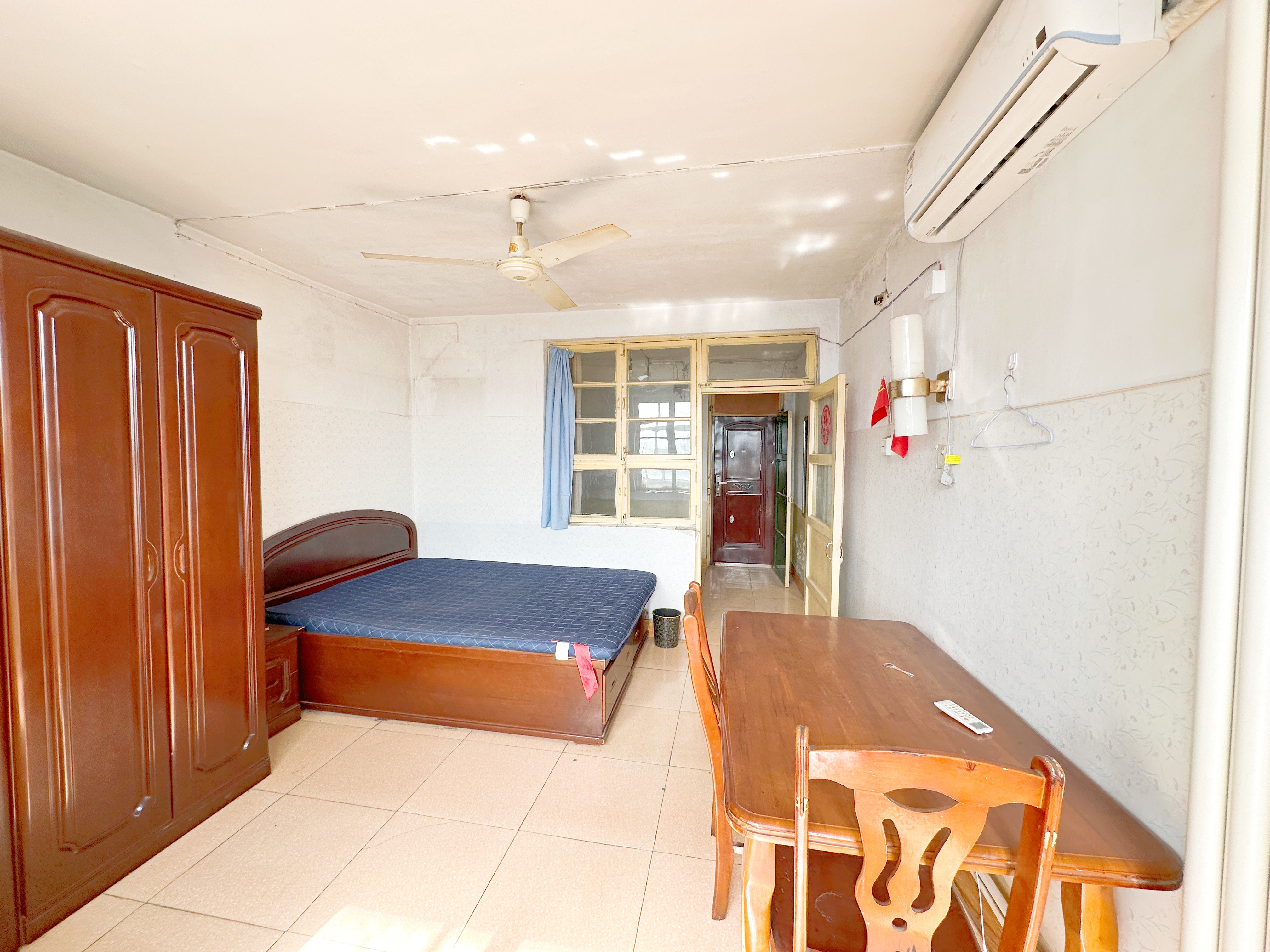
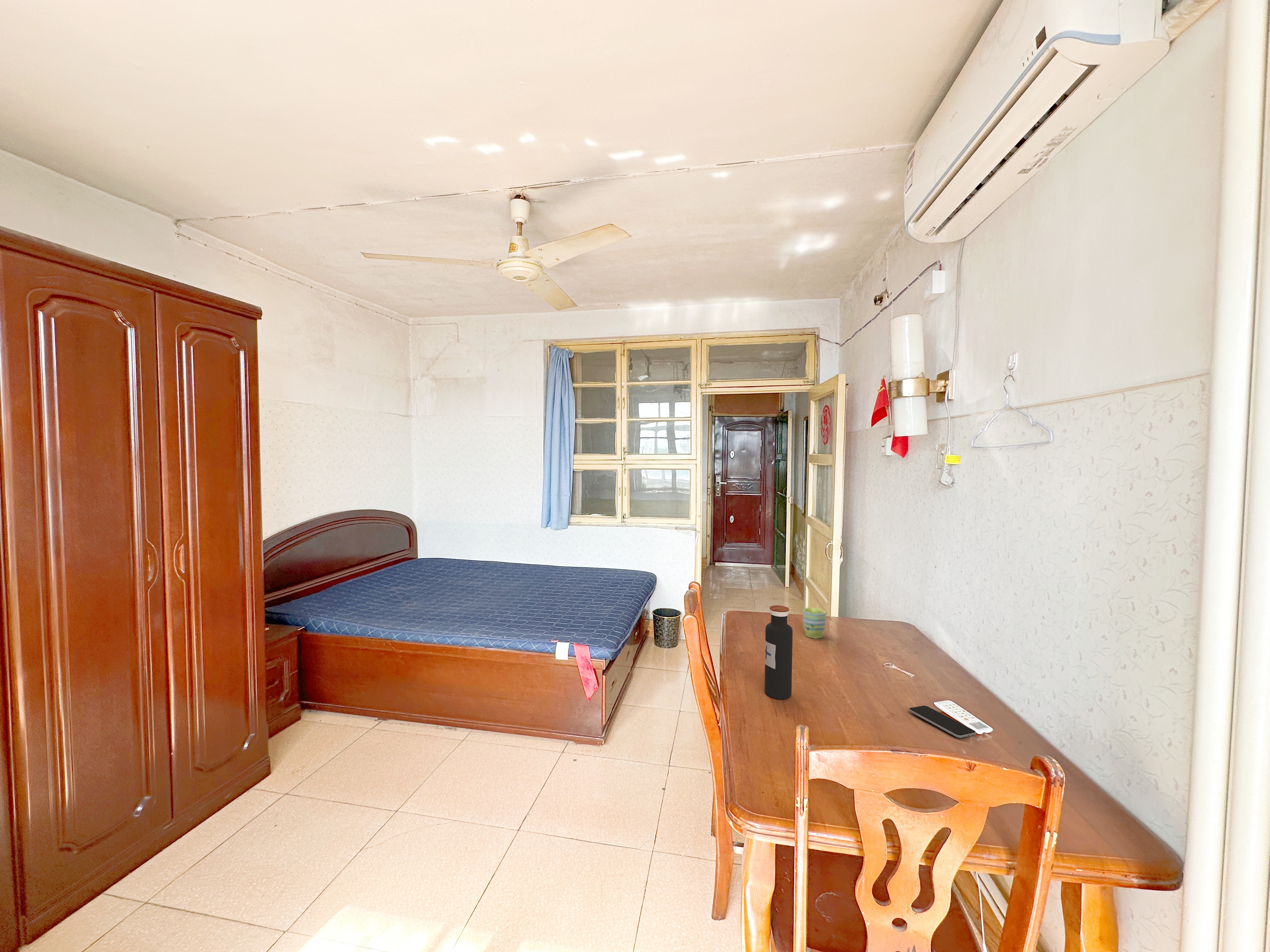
+ smartphone [908,705,976,738]
+ water bottle [764,605,793,700]
+ mug [803,607,827,639]
